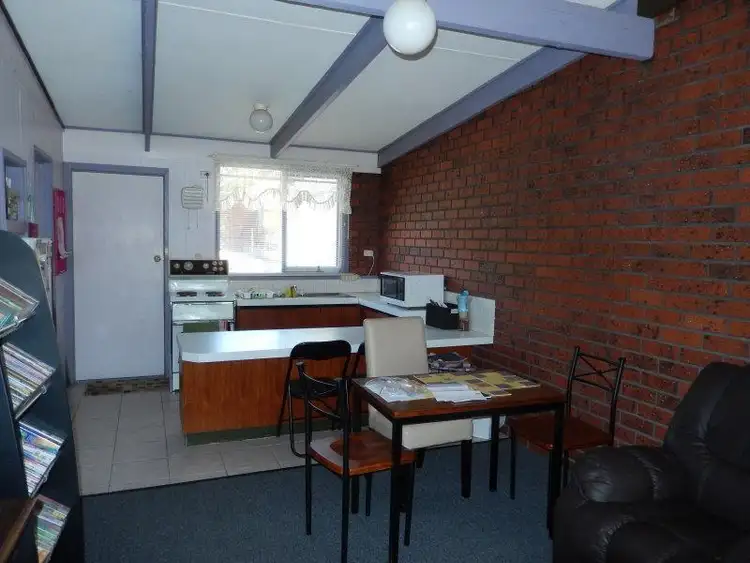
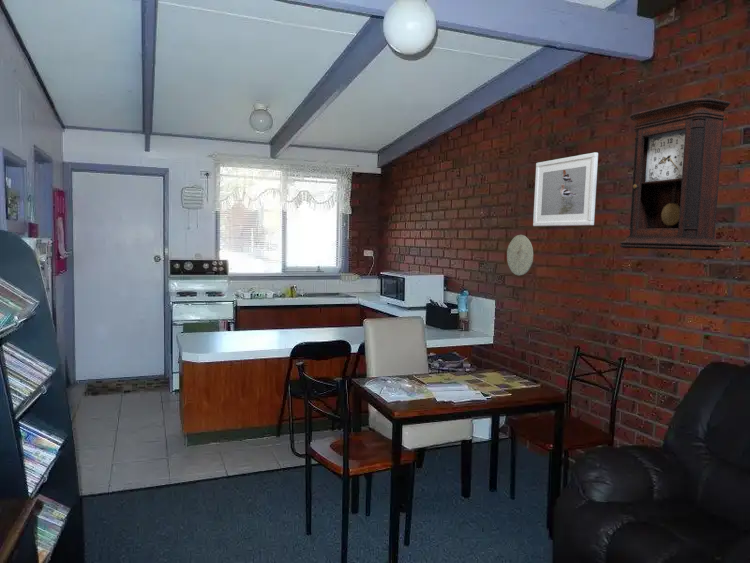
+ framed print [532,152,599,227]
+ decorative plate [506,234,534,277]
+ pendulum clock [619,97,732,252]
